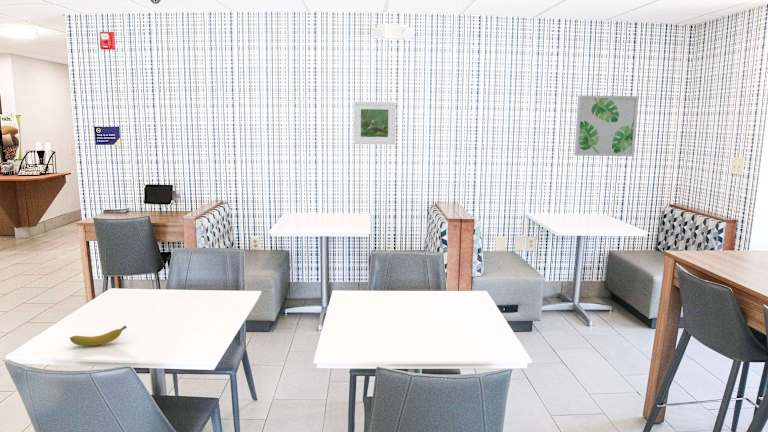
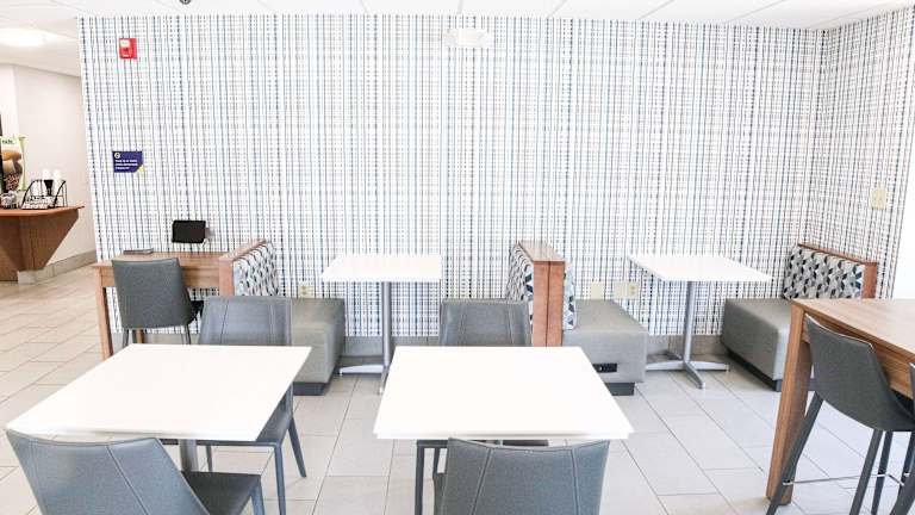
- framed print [353,101,397,145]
- banana [69,325,128,347]
- wall art [573,95,640,157]
